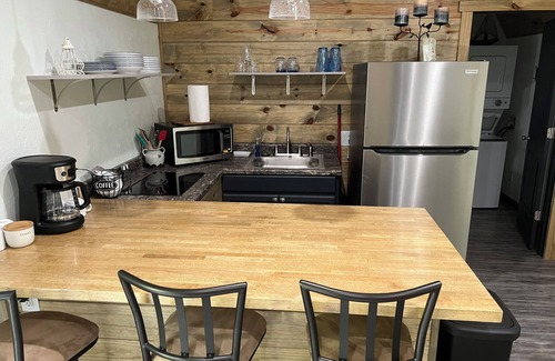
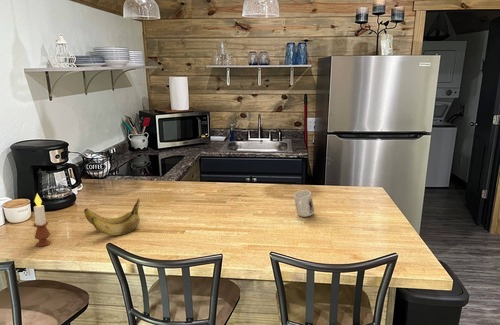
+ mug [293,189,315,218]
+ candle [32,193,52,247]
+ banana [83,197,141,236]
